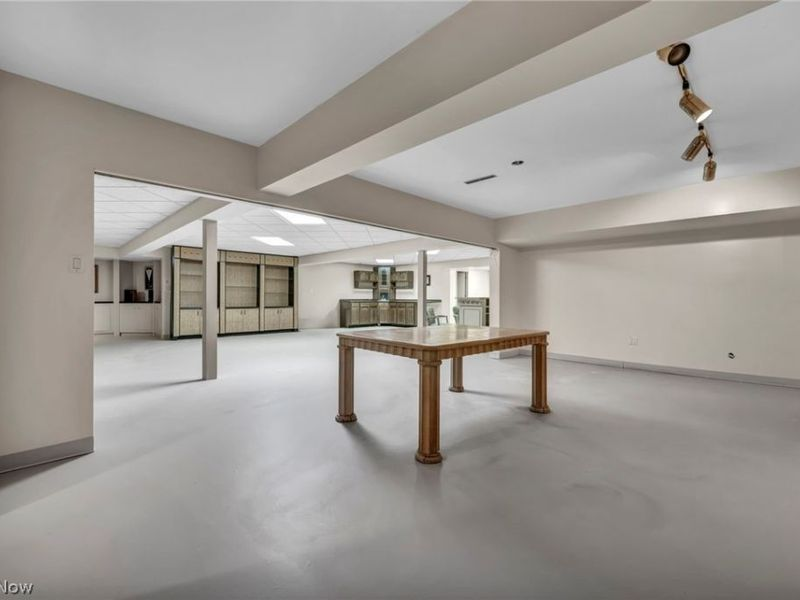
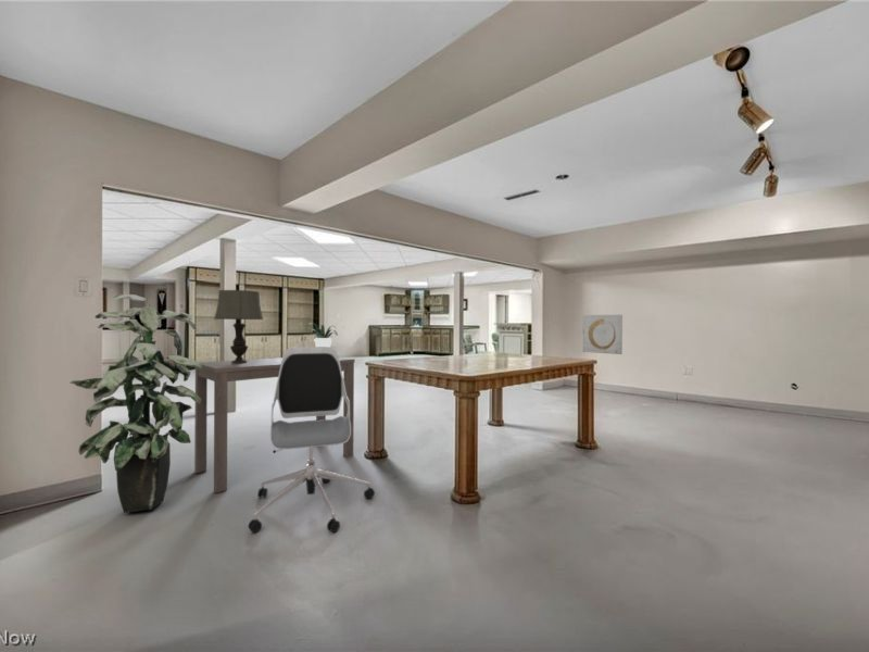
+ desk [193,356,356,494]
+ table lamp [213,289,264,364]
+ wall art [581,314,624,355]
+ office chair [248,346,376,534]
+ potted plant [301,322,345,348]
+ indoor plant [68,293,202,514]
